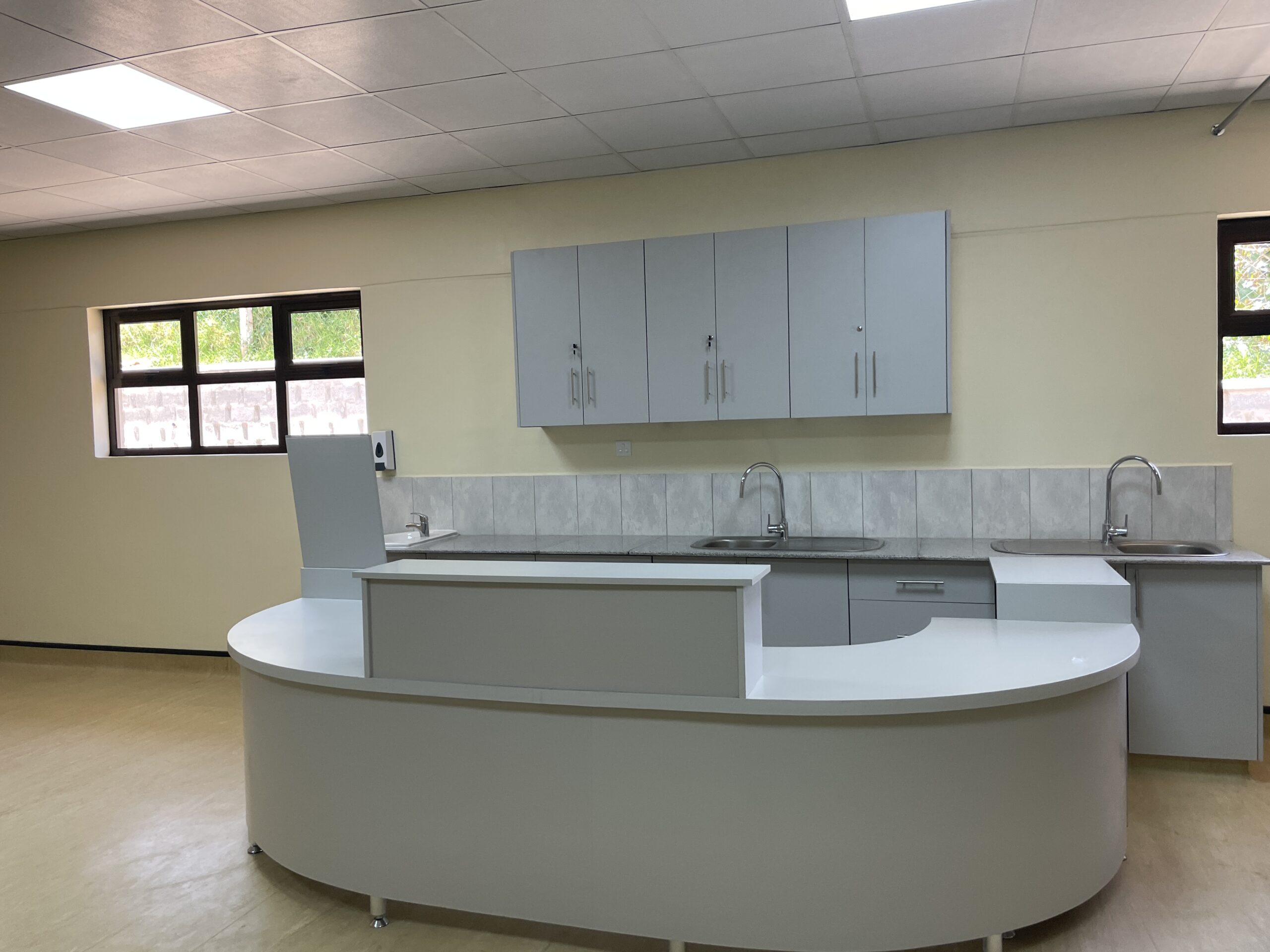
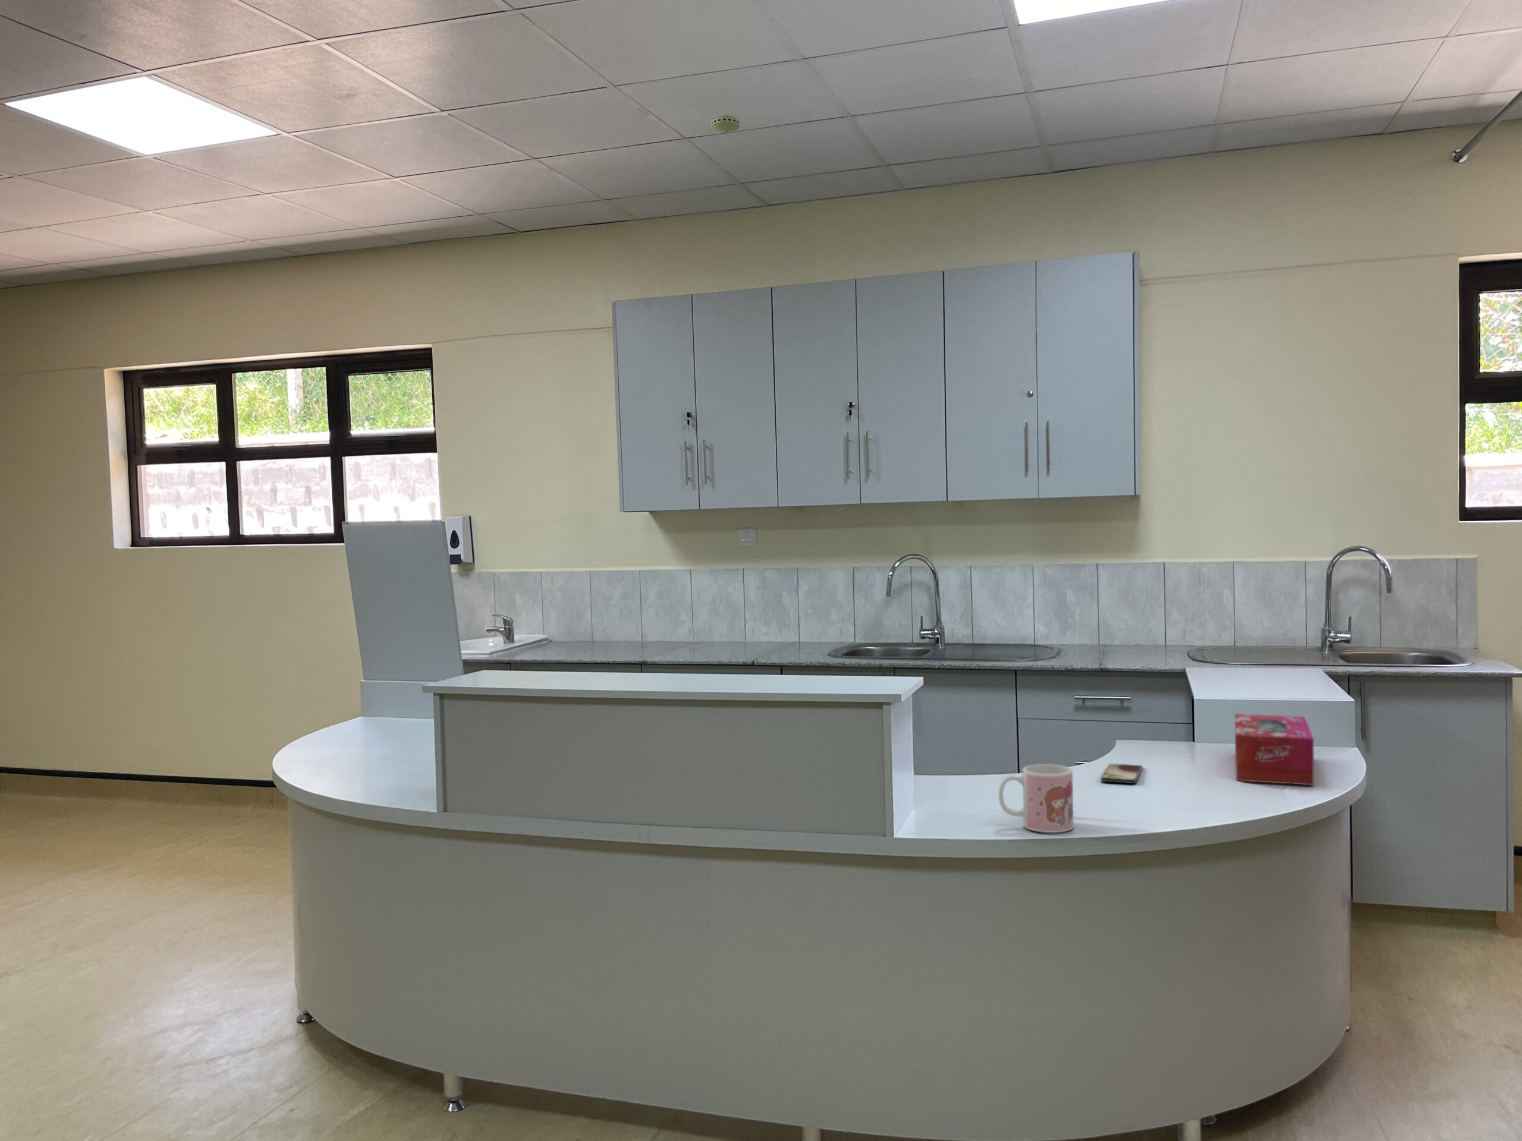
+ mug [997,763,1074,833]
+ tissue box [1234,713,1315,785]
+ smartphone [1100,763,1143,784]
+ smoke detector [711,114,741,133]
